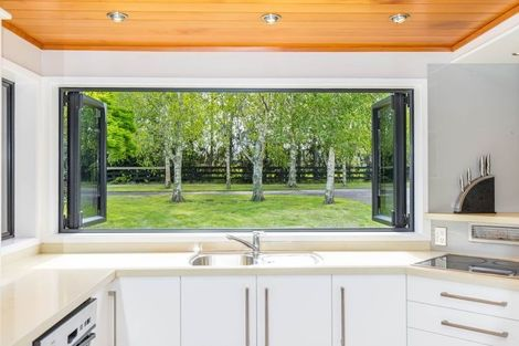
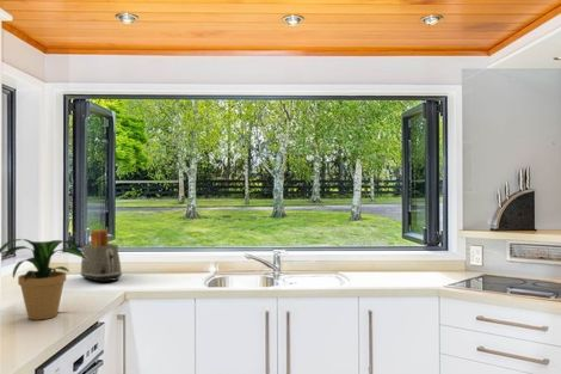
+ toaster [79,228,123,283]
+ potted plant [0,238,87,320]
